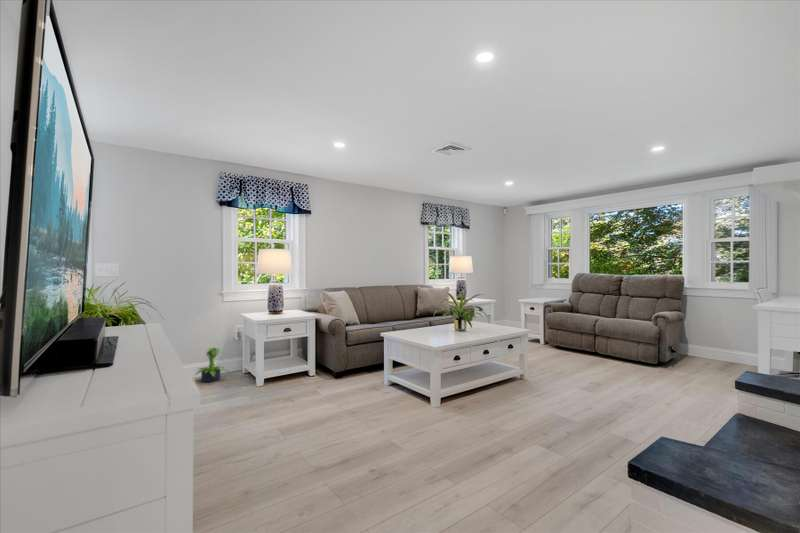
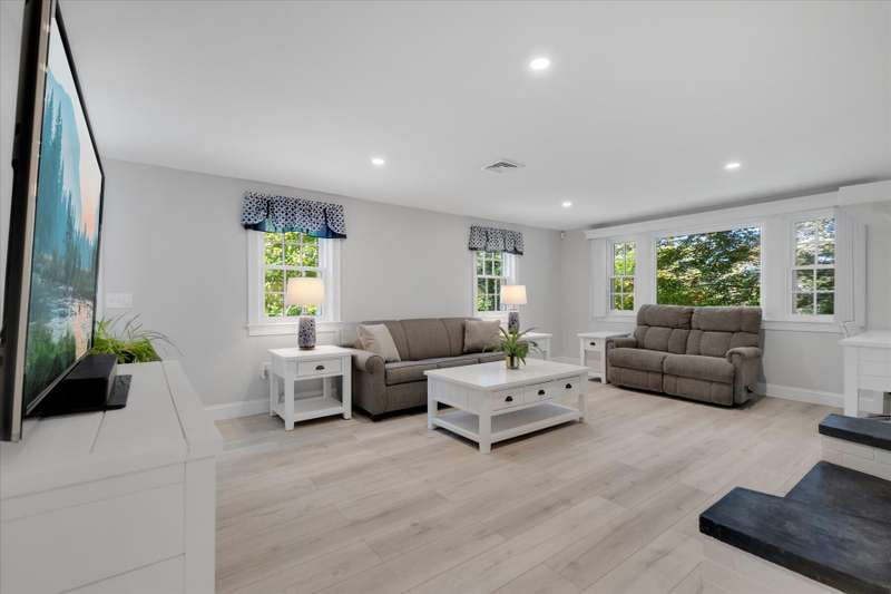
- potted plant [194,346,229,383]
